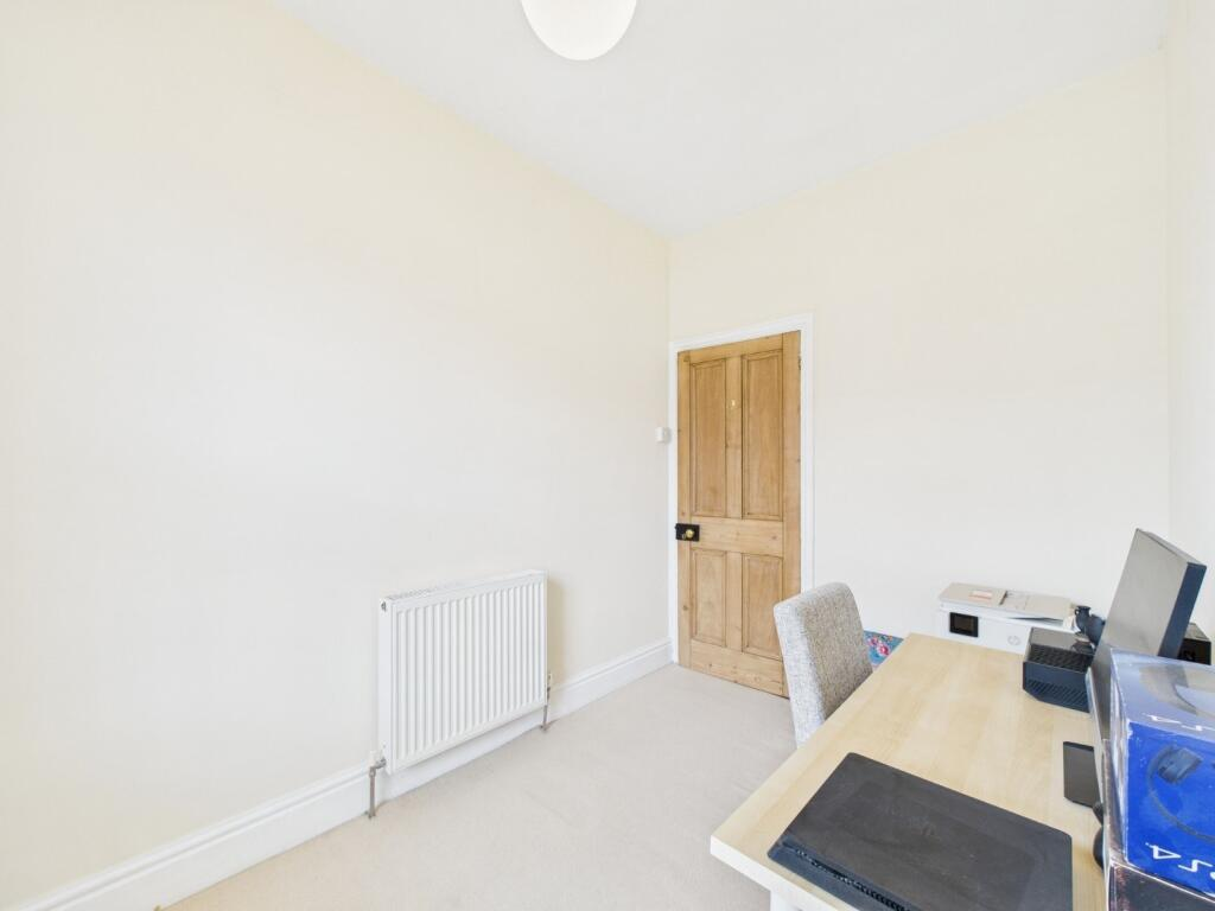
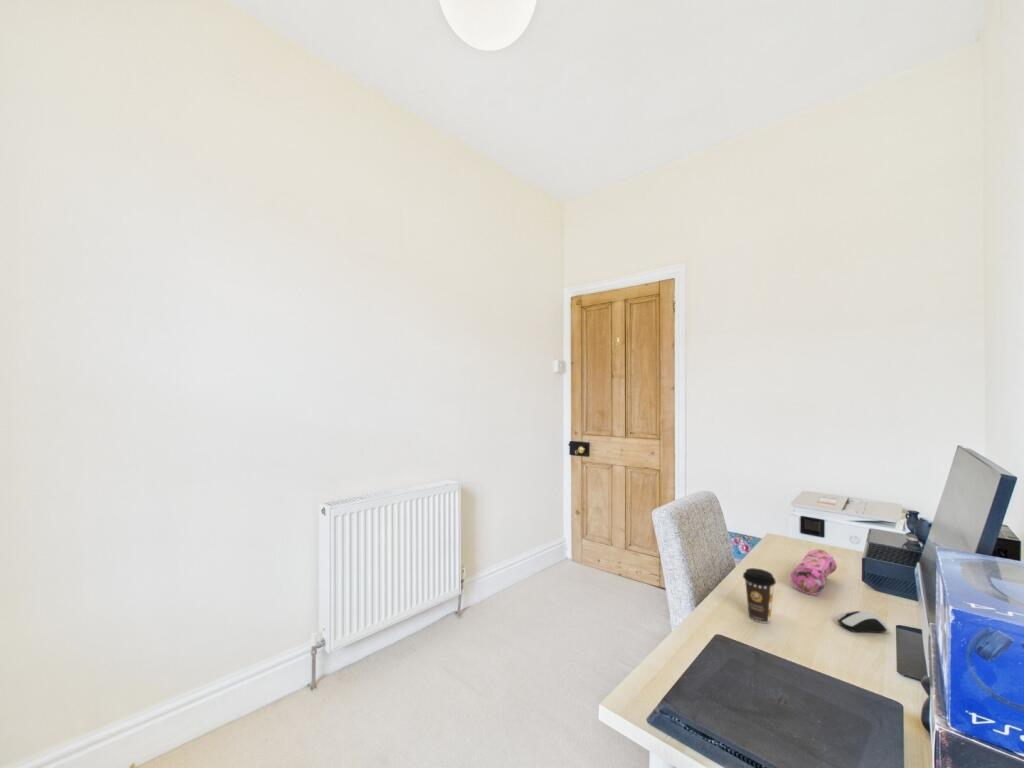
+ coffee cup [742,567,777,624]
+ computer mouse [836,610,889,634]
+ pencil case [790,548,838,596]
